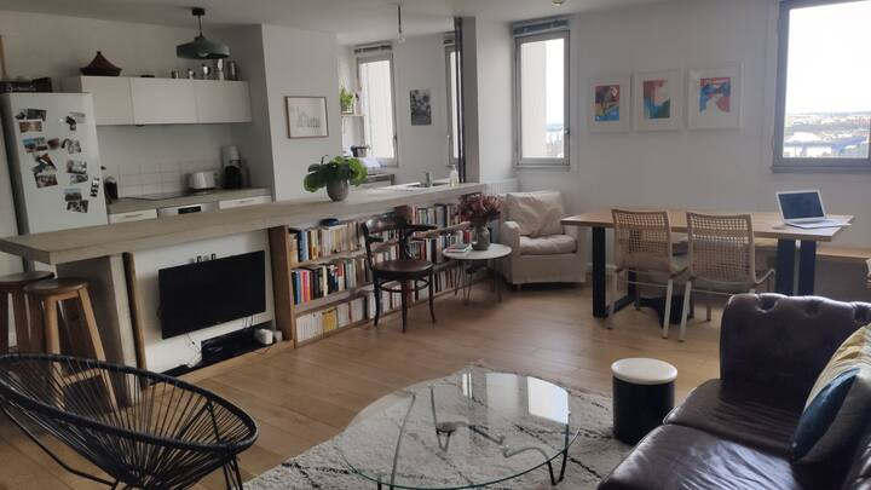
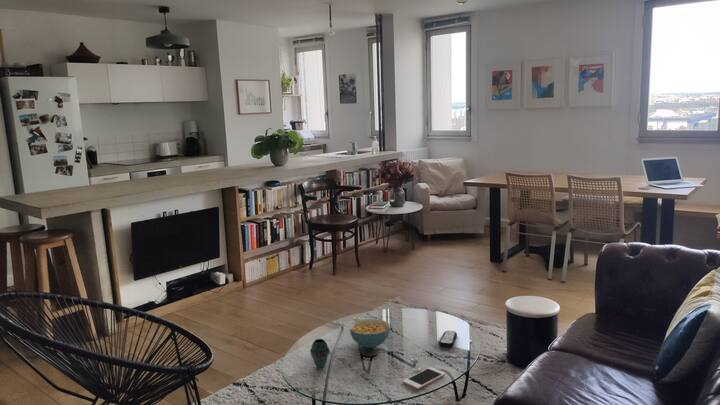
+ cereal bowl [349,318,391,349]
+ remote control [438,330,458,348]
+ vase [309,338,330,368]
+ cell phone [402,366,446,390]
